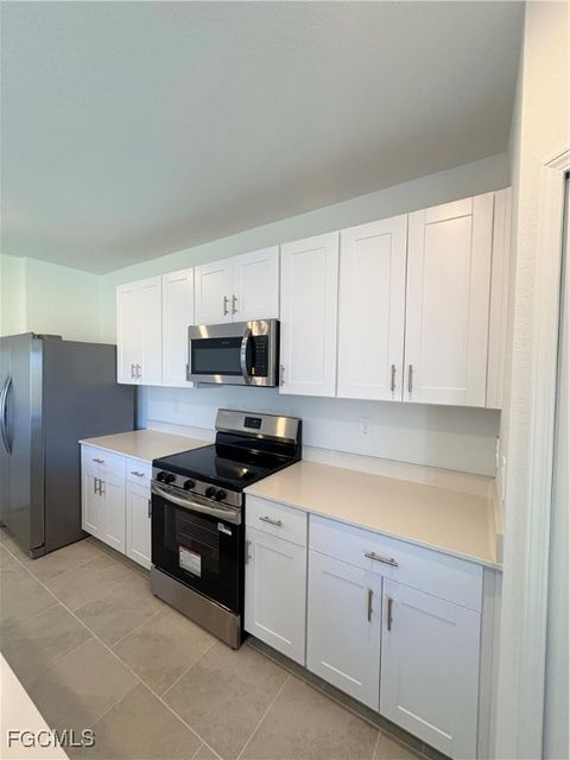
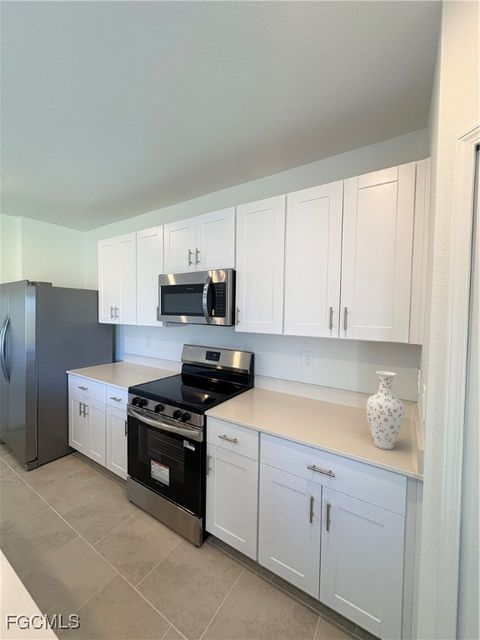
+ vase [365,370,405,451]
